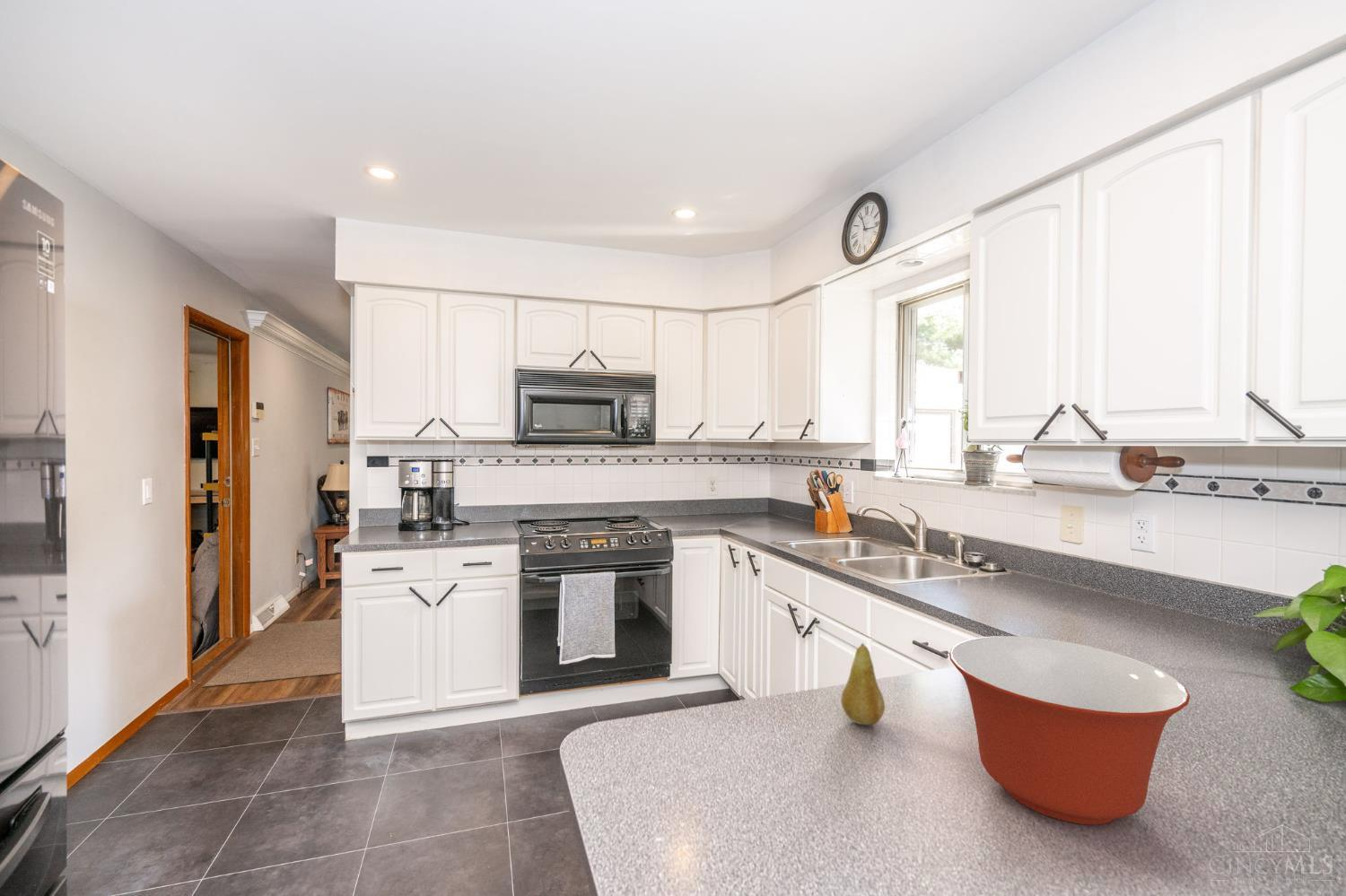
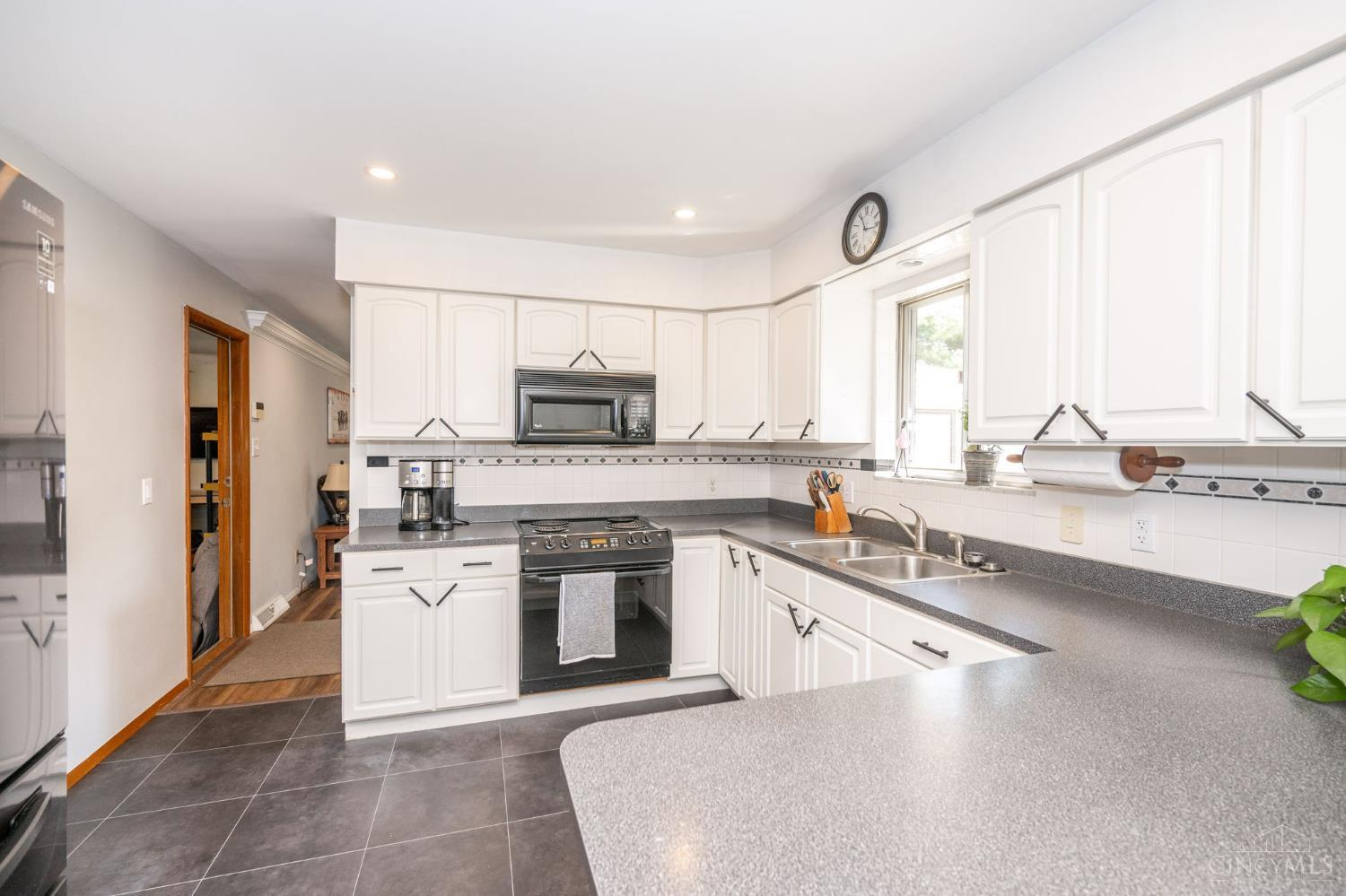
- fruit [840,642,886,726]
- mixing bowl [948,635,1191,826]
